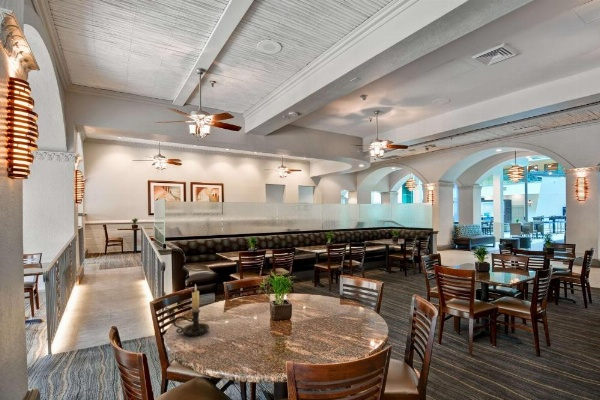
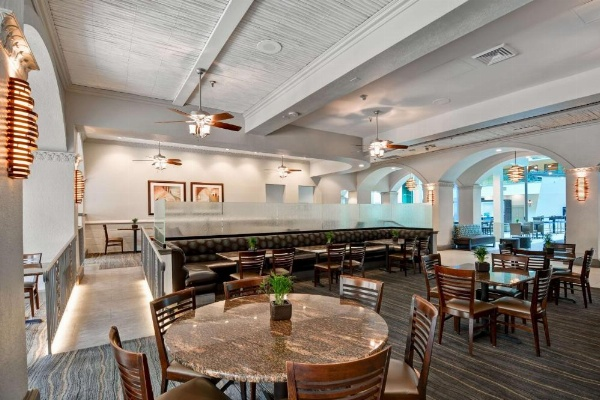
- candle holder [172,283,210,337]
